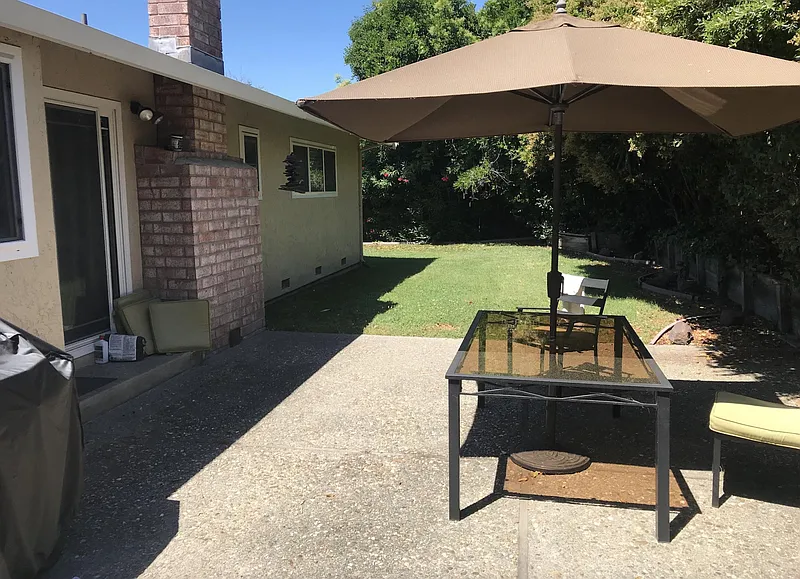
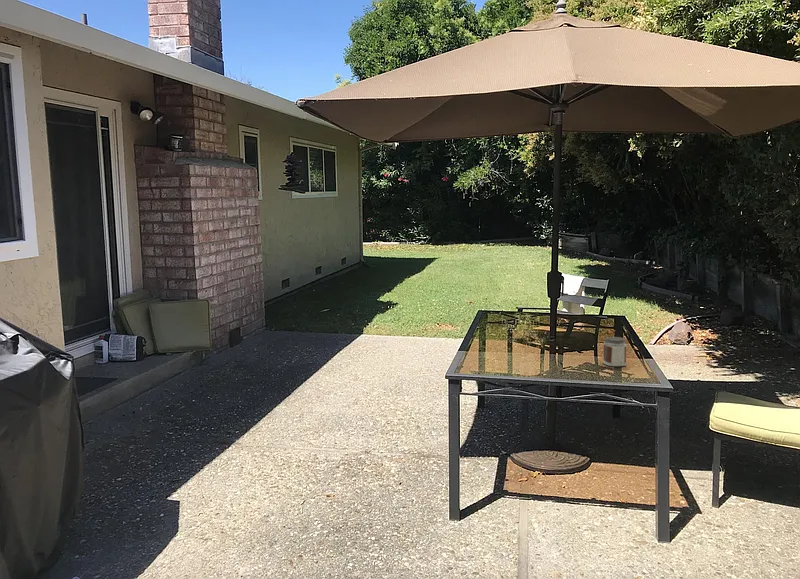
+ jar [602,336,628,367]
